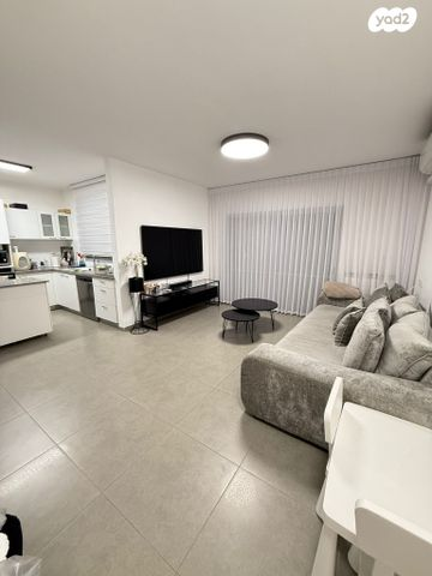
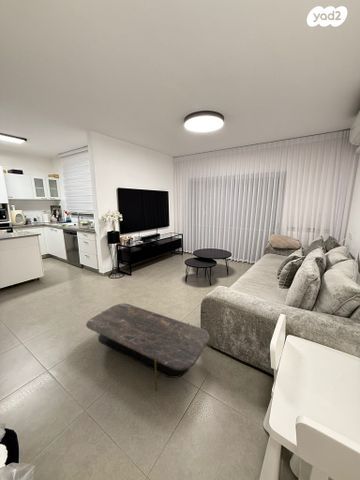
+ coffee table [85,303,211,392]
